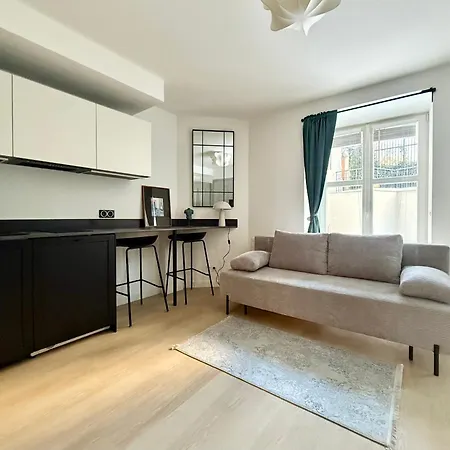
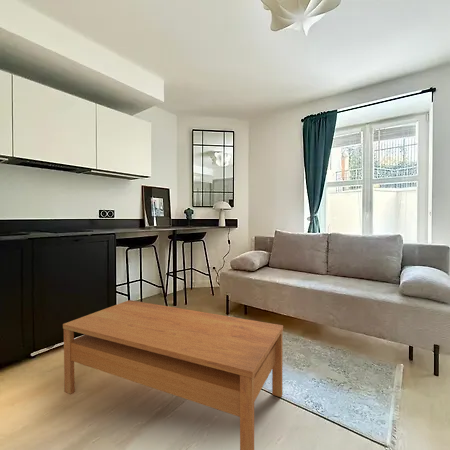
+ coffee table [62,299,284,450]
